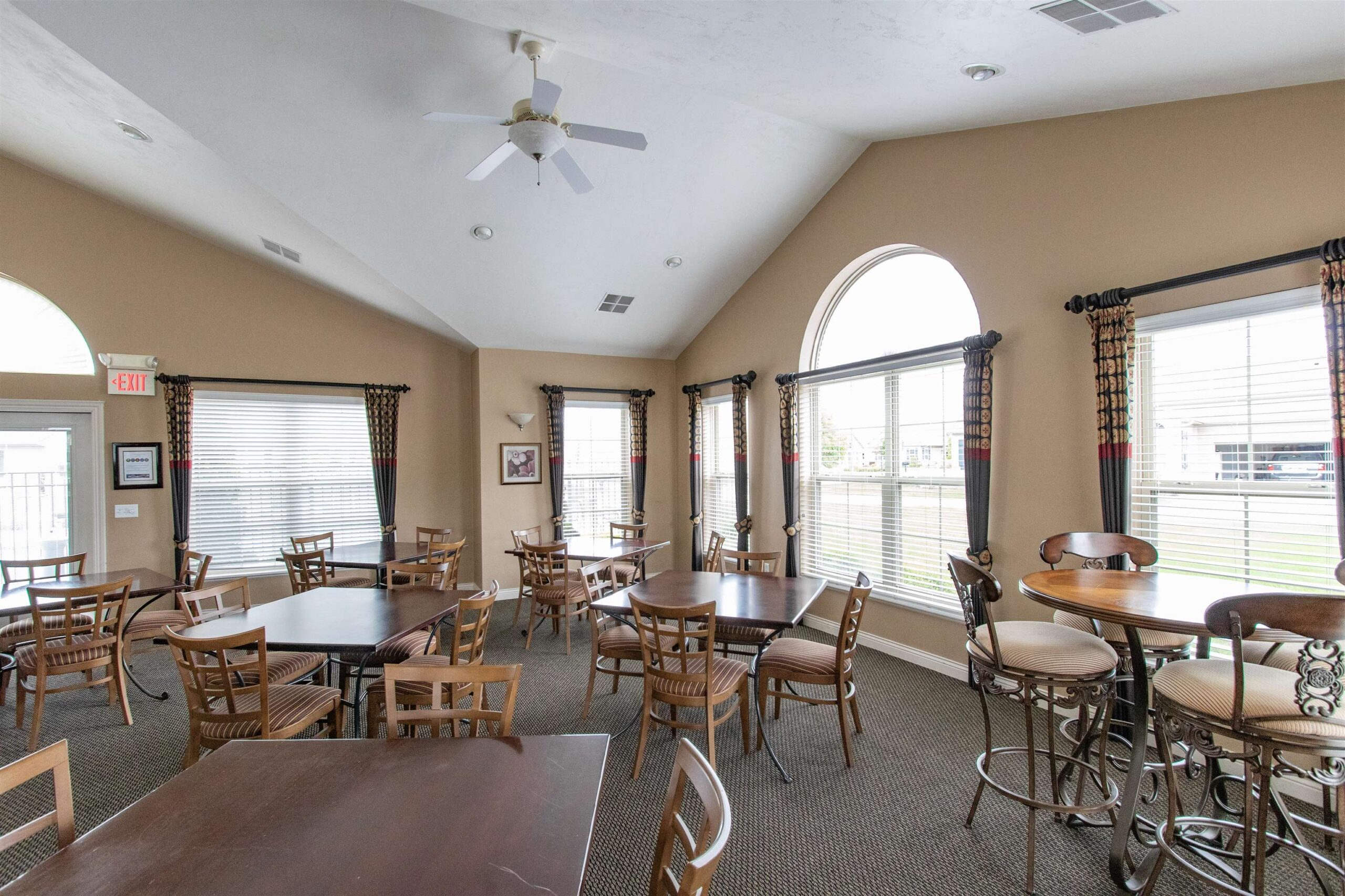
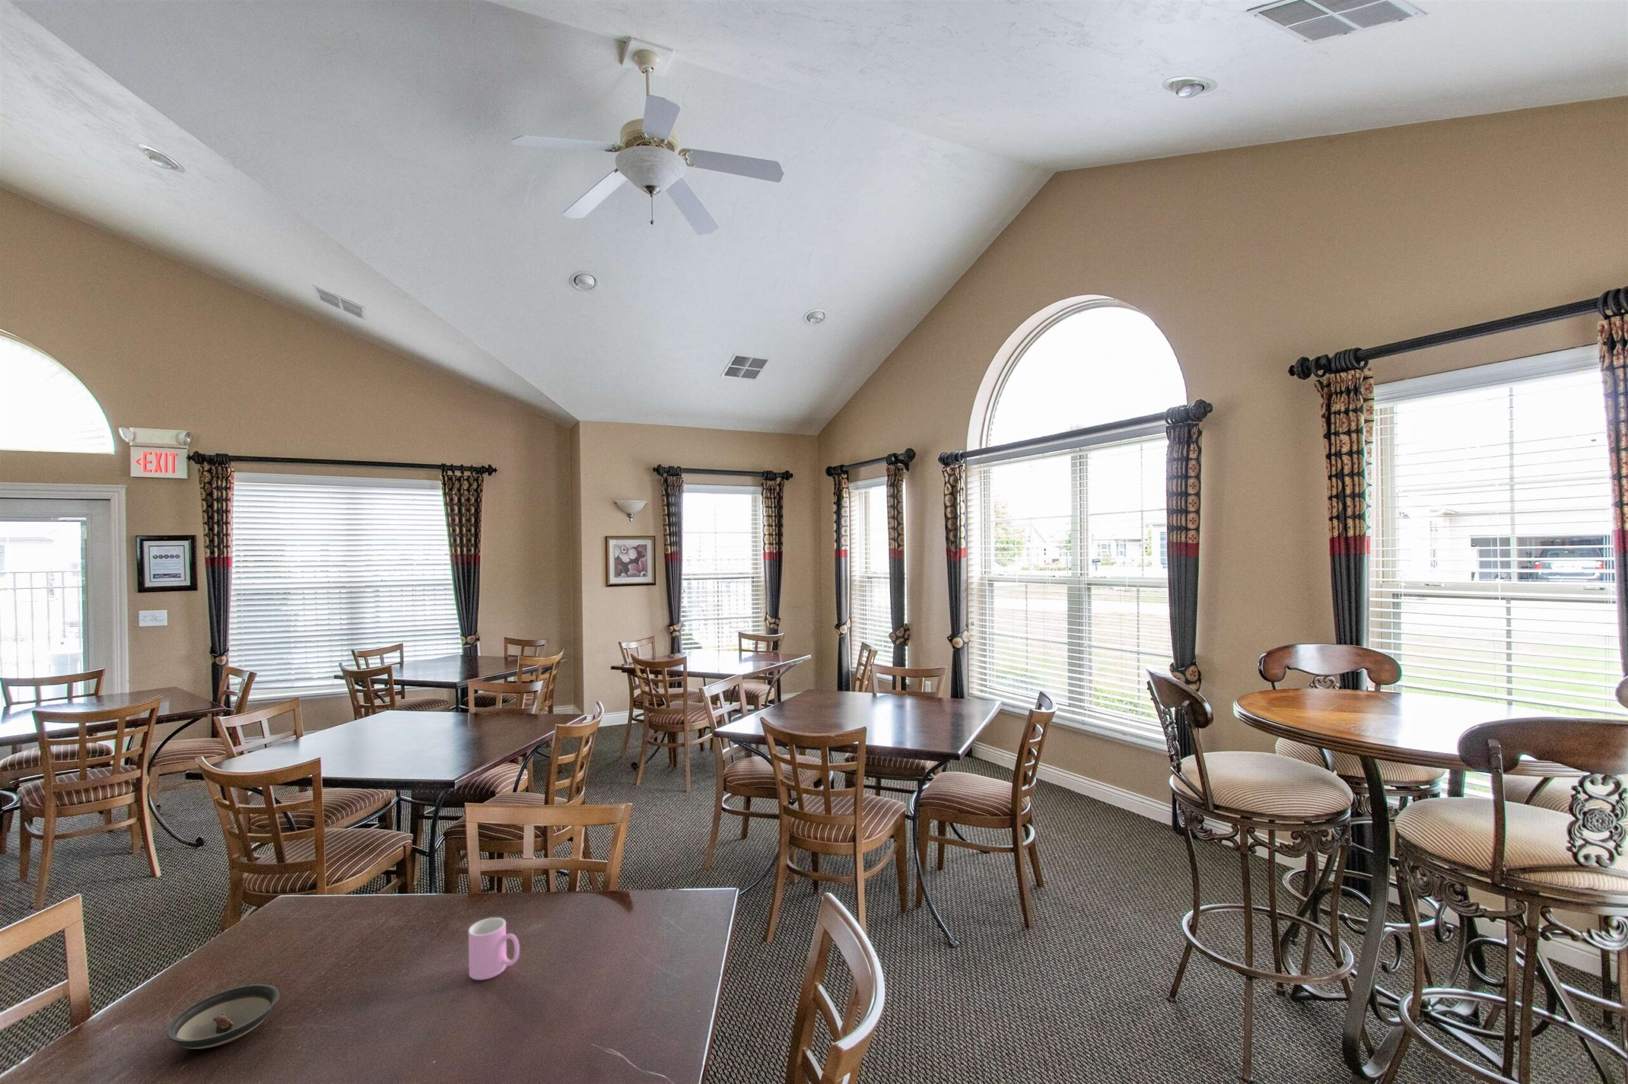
+ cup [468,917,520,980]
+ saucer [166,984,281,1050]
